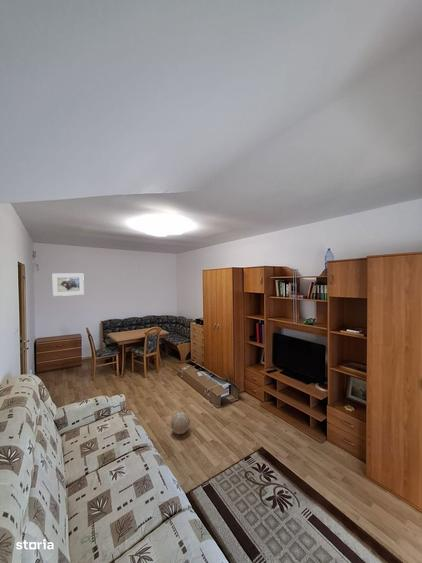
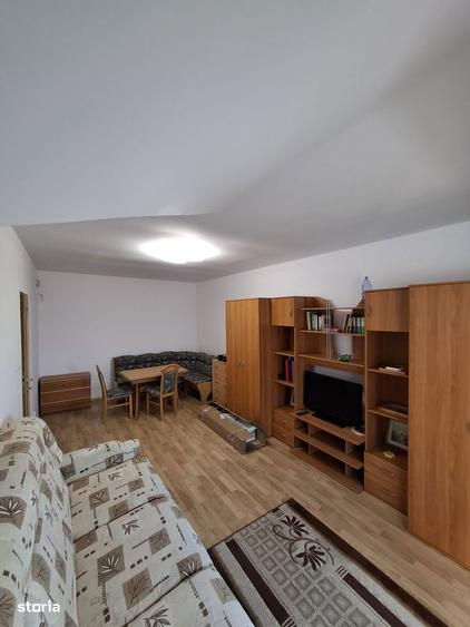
- ball [170,411,191,435]
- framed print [52,273,85,297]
